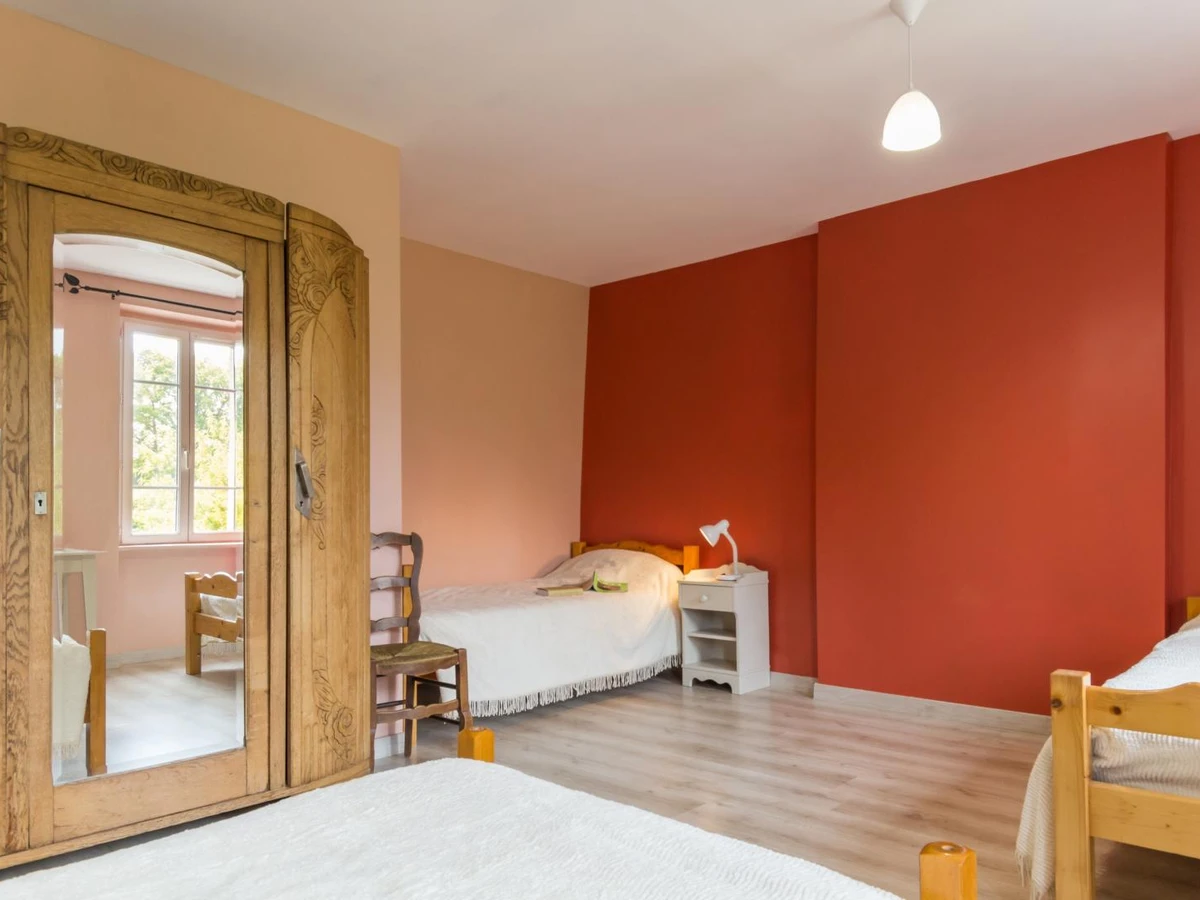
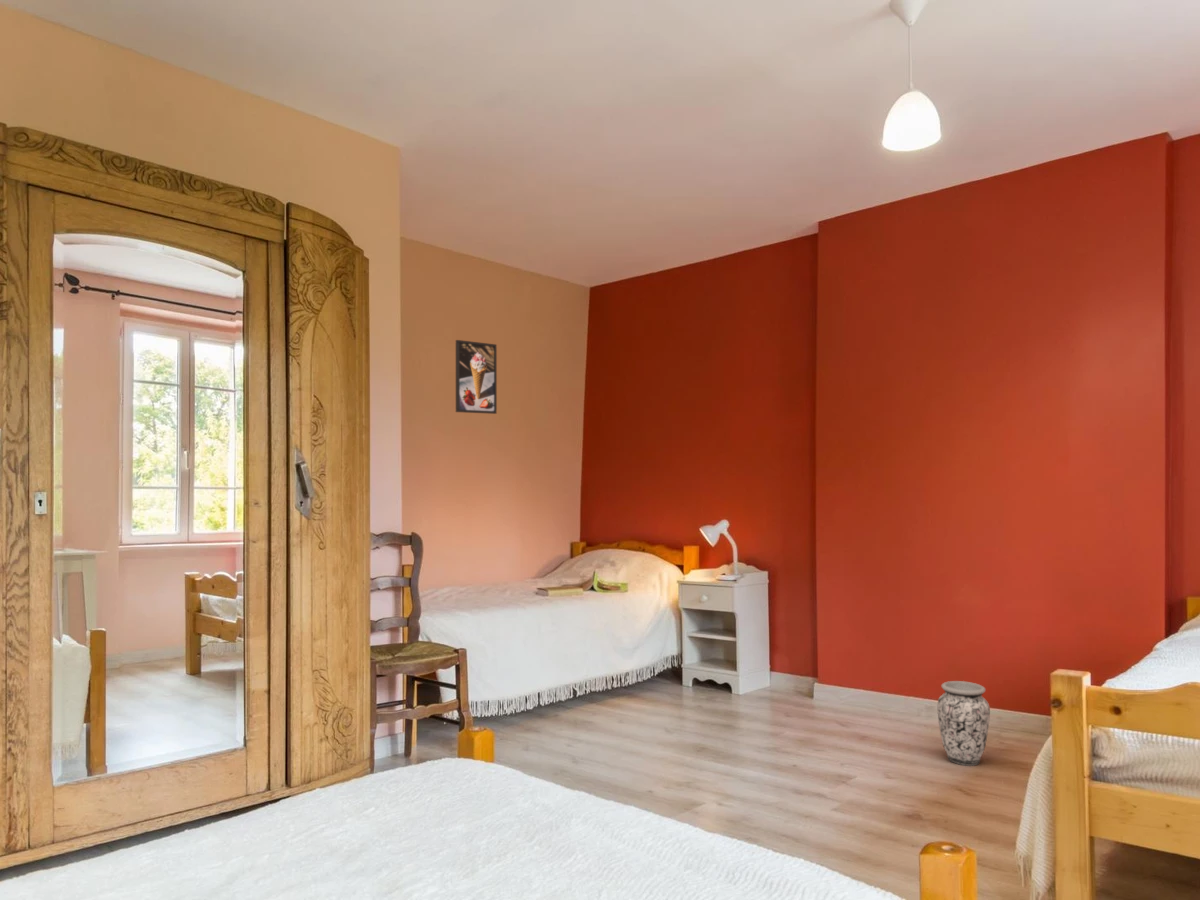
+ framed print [455,339,498,415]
+ vase [936,680,991,767]
